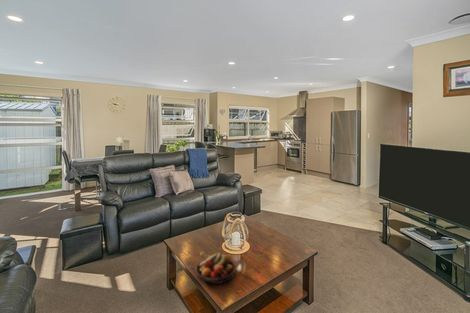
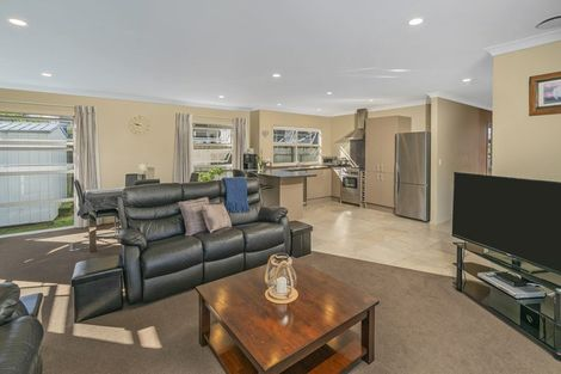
- fruit bowl [194,251,237,285]
